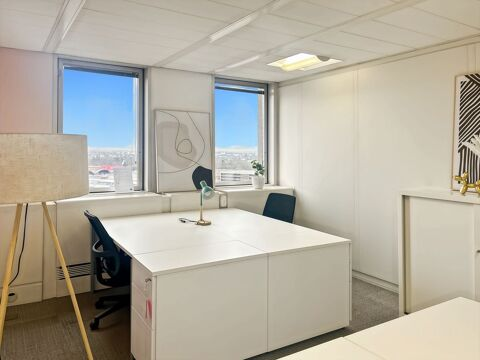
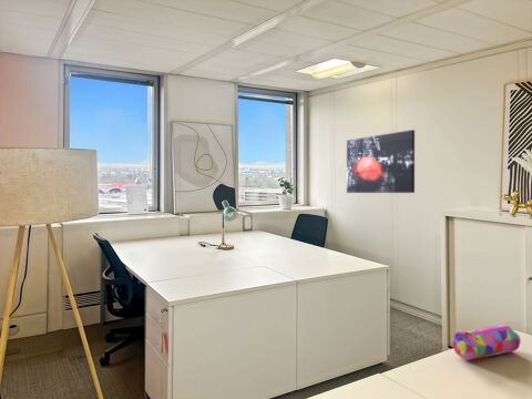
+ wall art [346,129,416,194]
+ pencil case [452,324,522,361]
